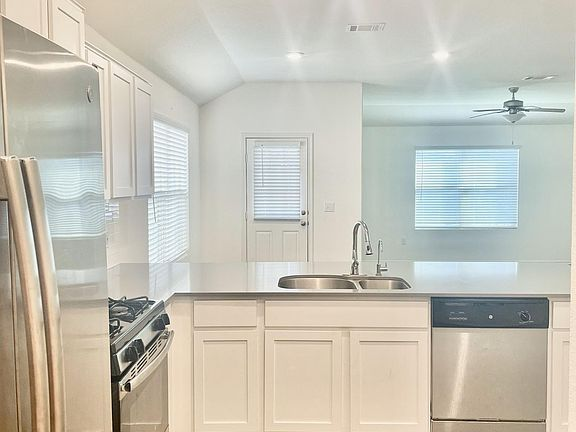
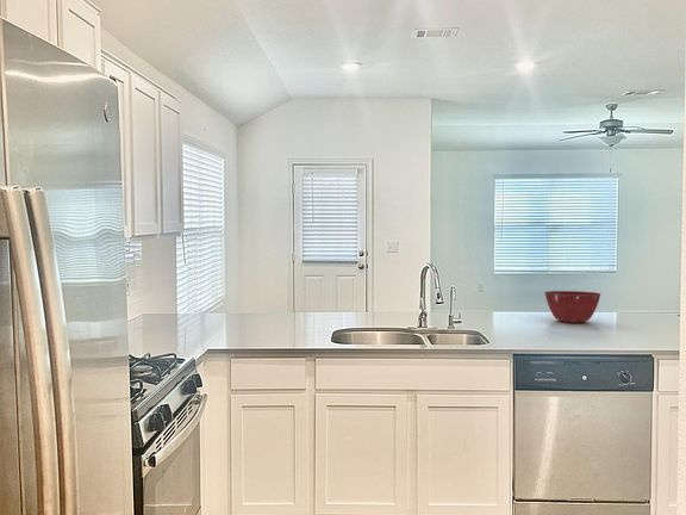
+ mixing bowl [543,290,603,324]
